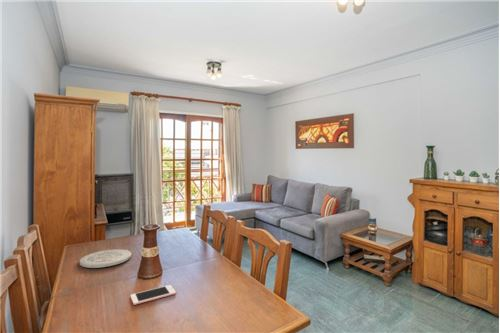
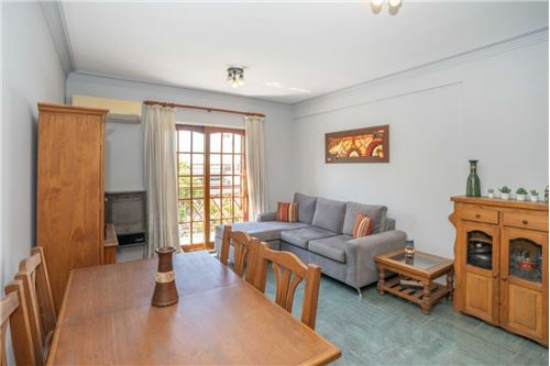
- plate [79,248,132,269]
- cell phone [130,284,177,306]
